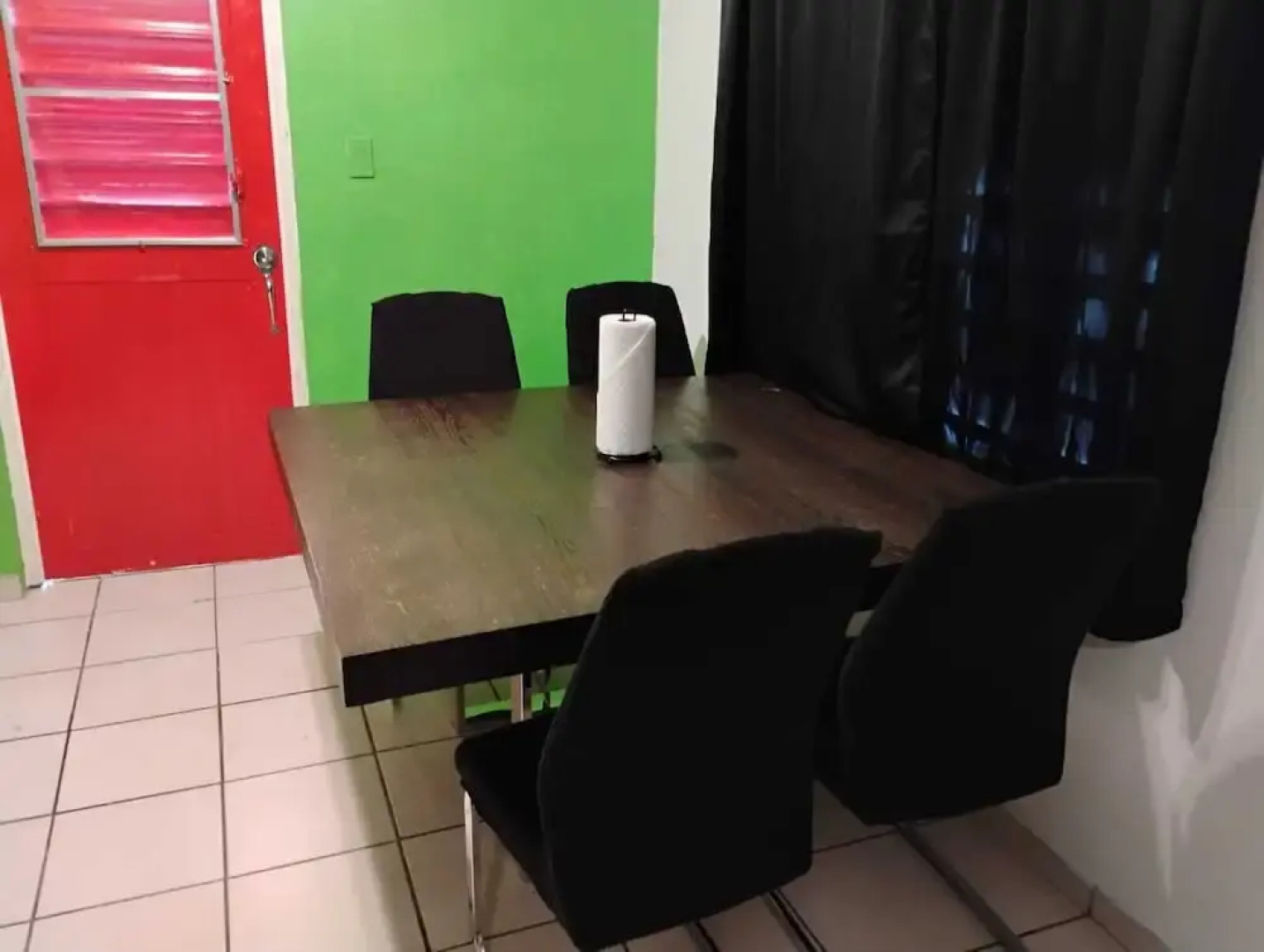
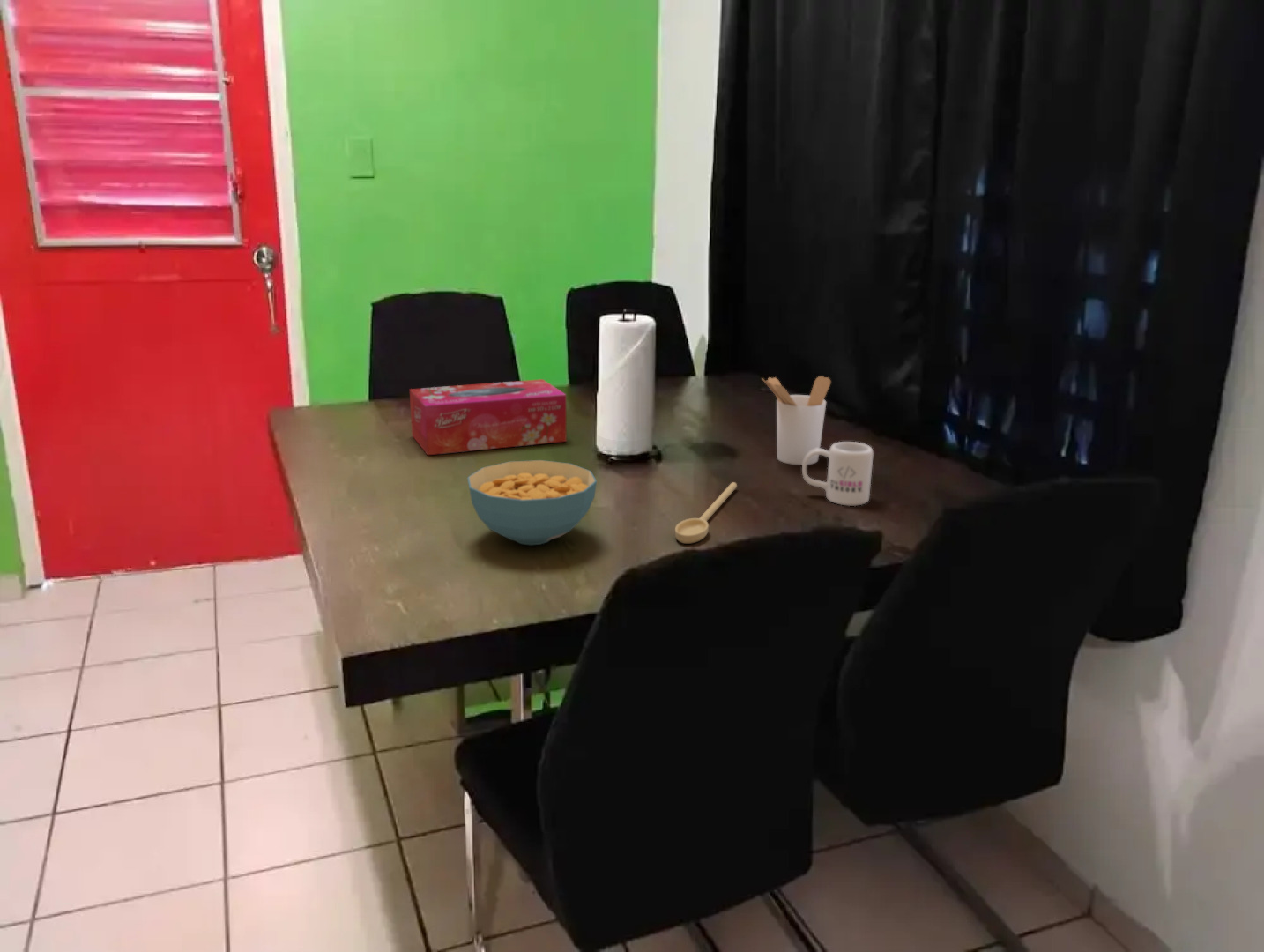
+ cereal bowl [466,459,598,546]
+ mug [801,441,874,507]
+ spoon [674,481,738,545]
+ utensil holder [761,376,832,466]
+ tissue box [409,378,568,456]
